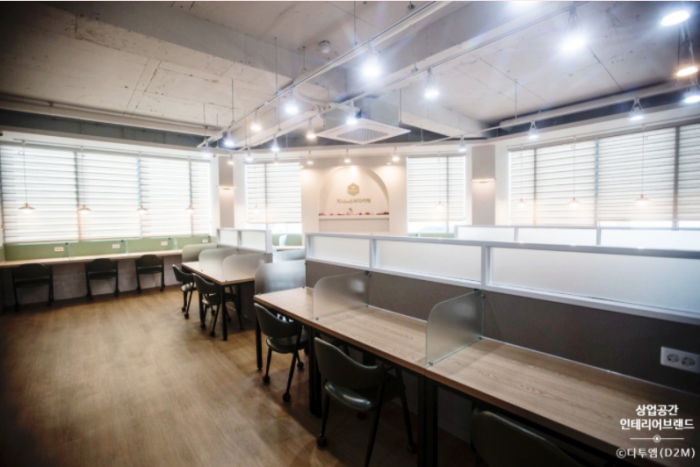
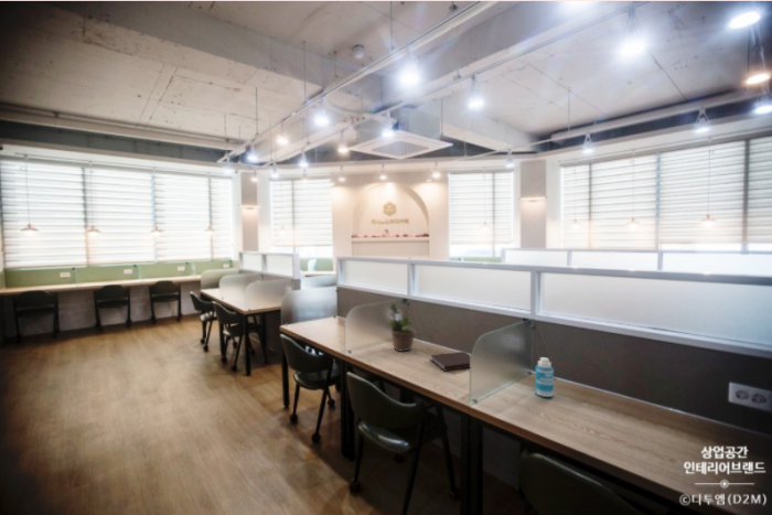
+ notebook [429,351,471,372]
+ bottle [534,356,555,398]
+ potted plant [387,302,417,353]
